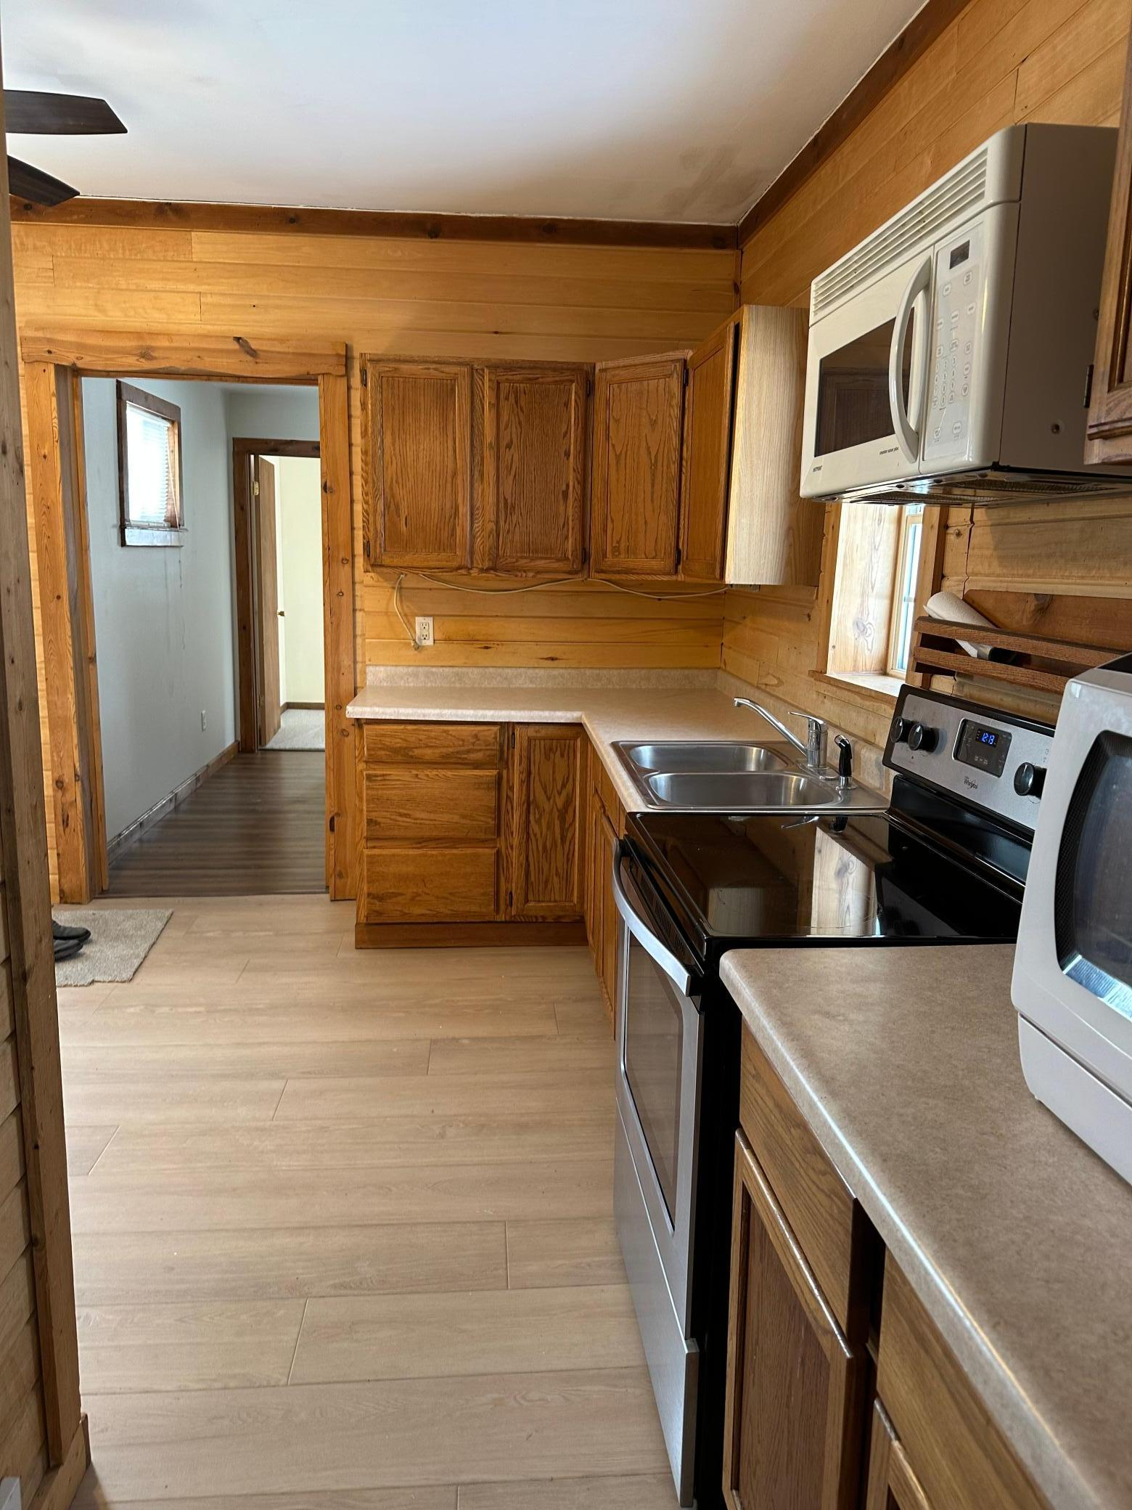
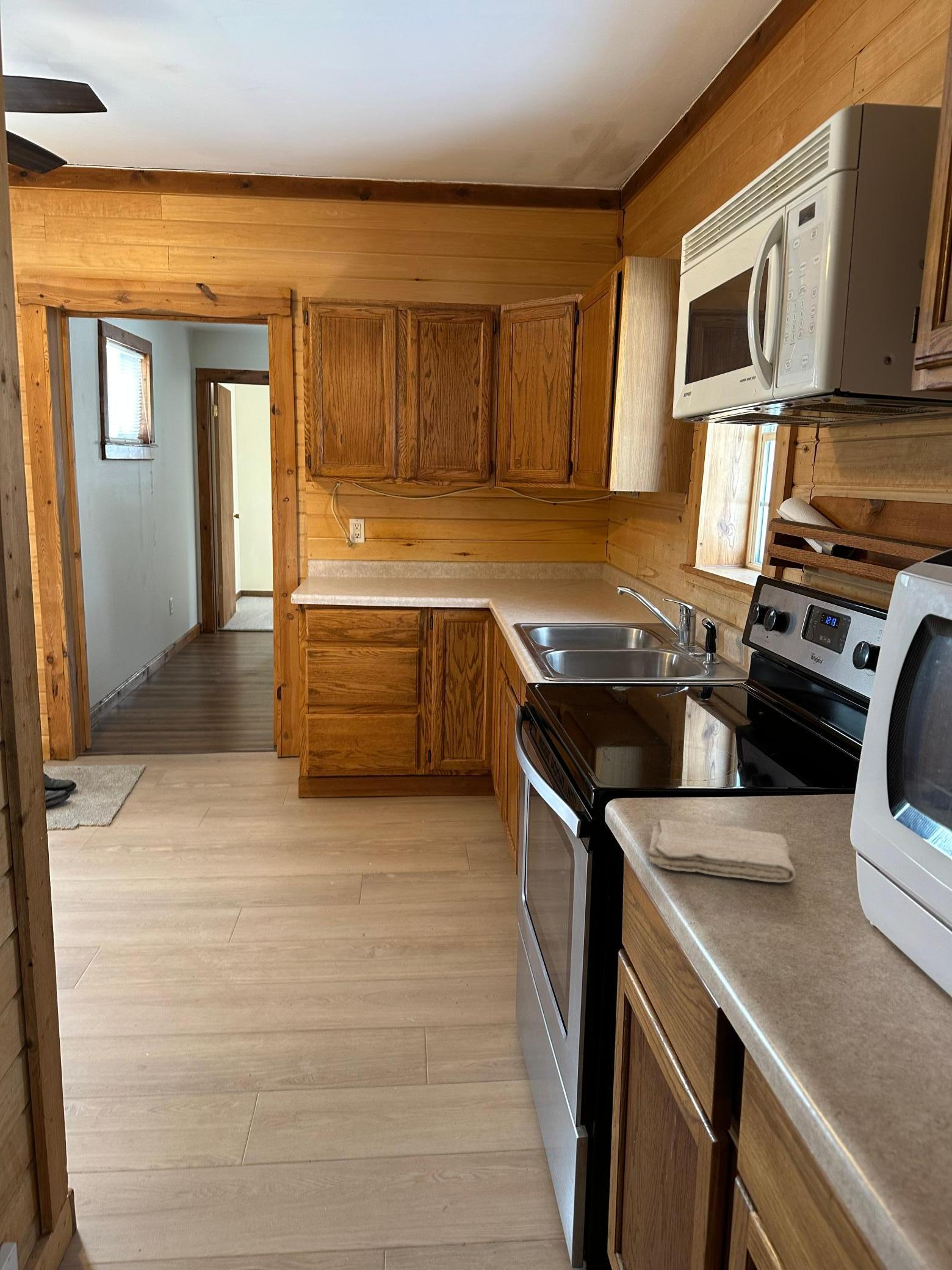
+ washcloth [648,819,796,883]
